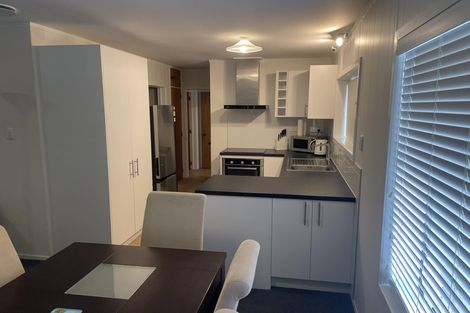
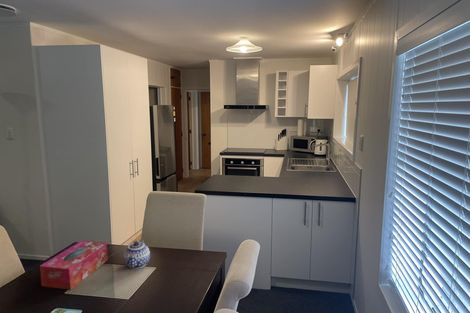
+ teapot [123,238,151,270]
+ tissue box [39,240,109,291]
